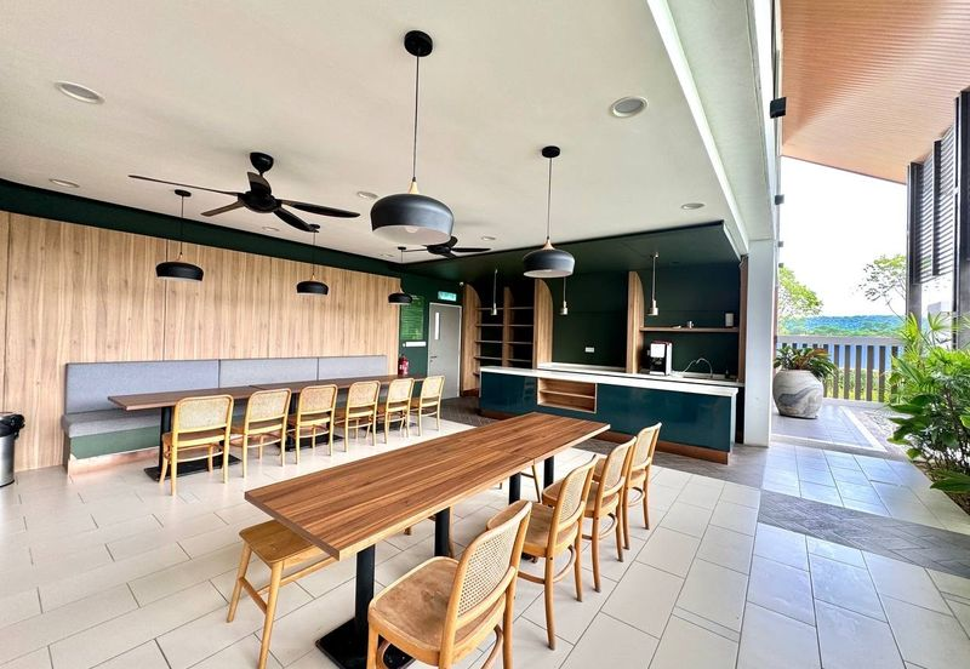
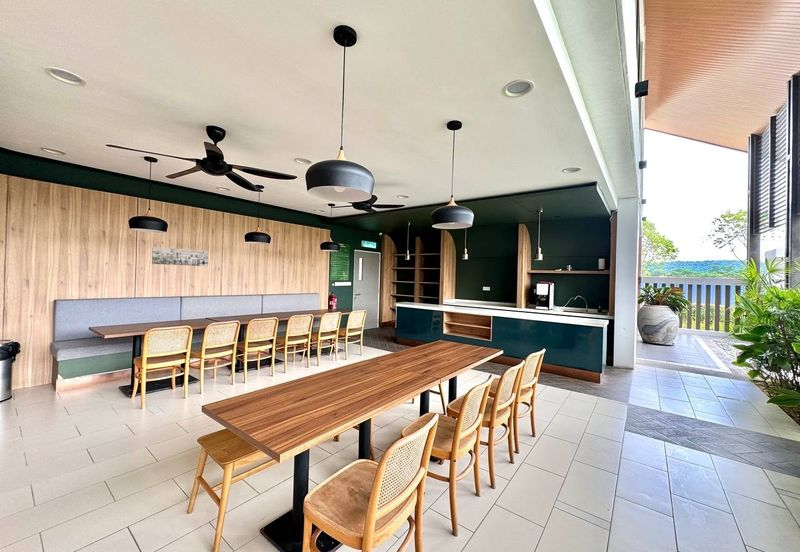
+ wall art [151,246,209,267]
